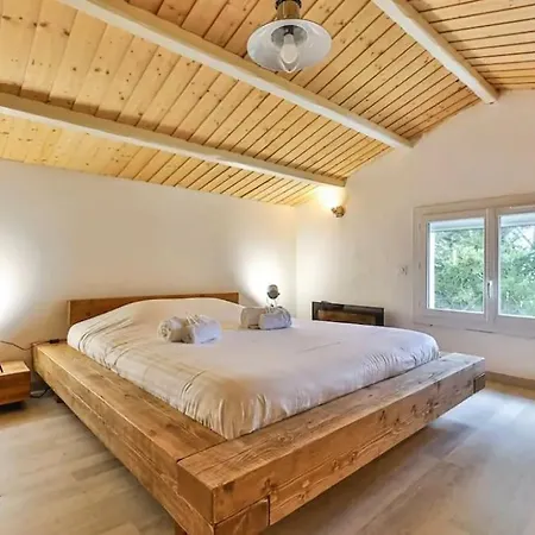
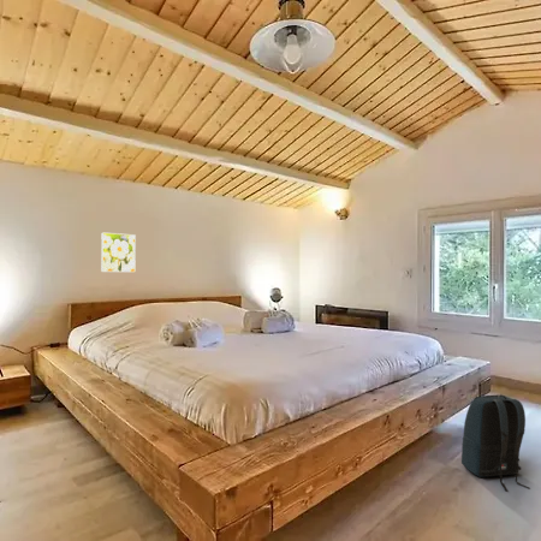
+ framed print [100,232,137,273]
+ backpack [460,393,530,492]
